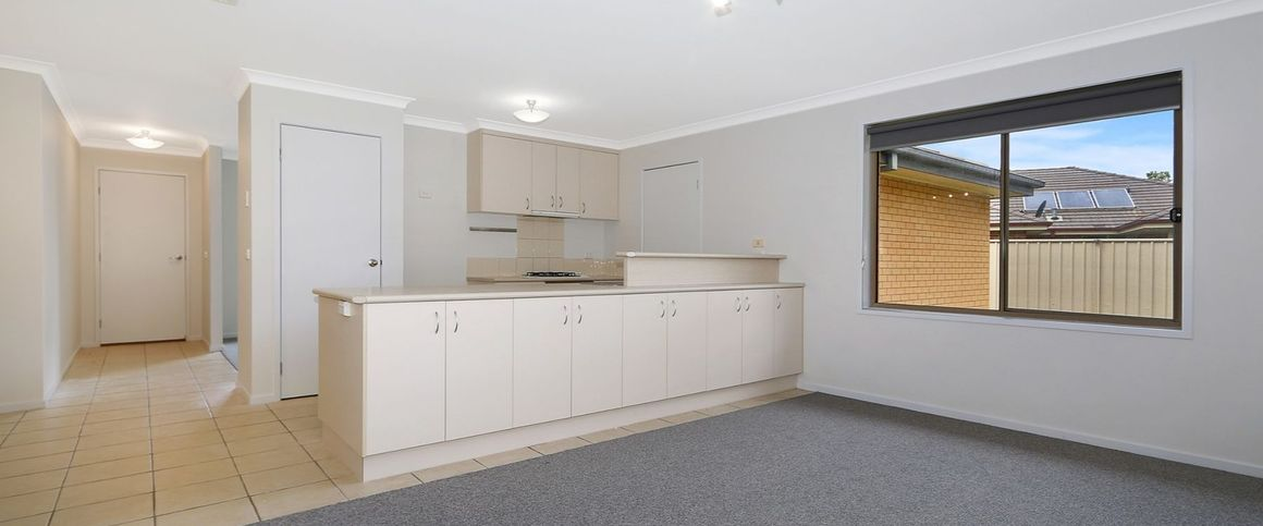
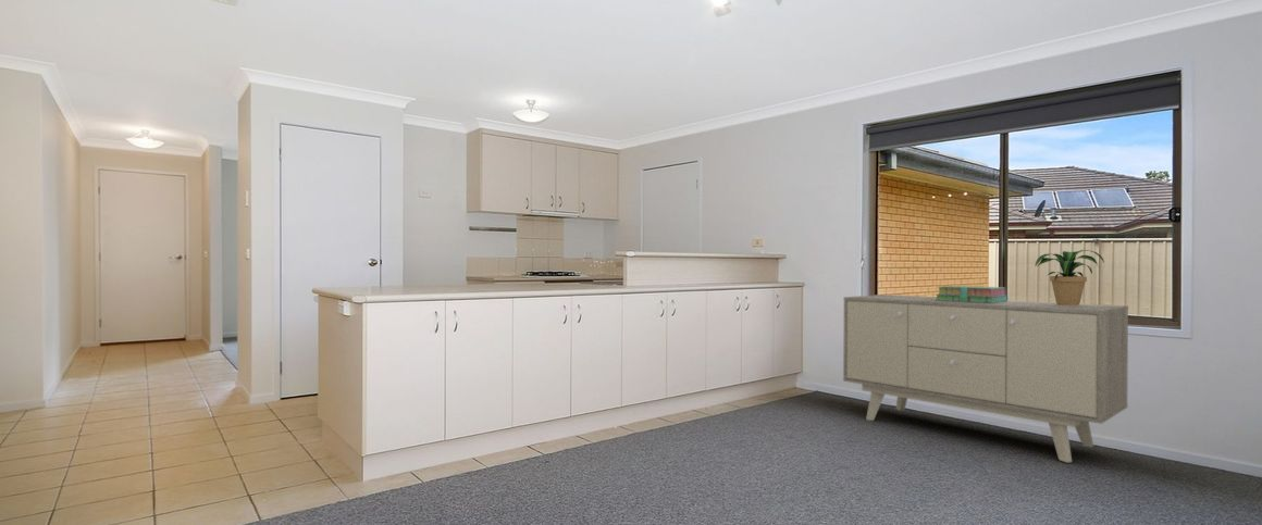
+ potted plant [1035,249,1105,305]
+ sideboard [842,293,1129,464]
+ stack of books [936,285,1009,303]
